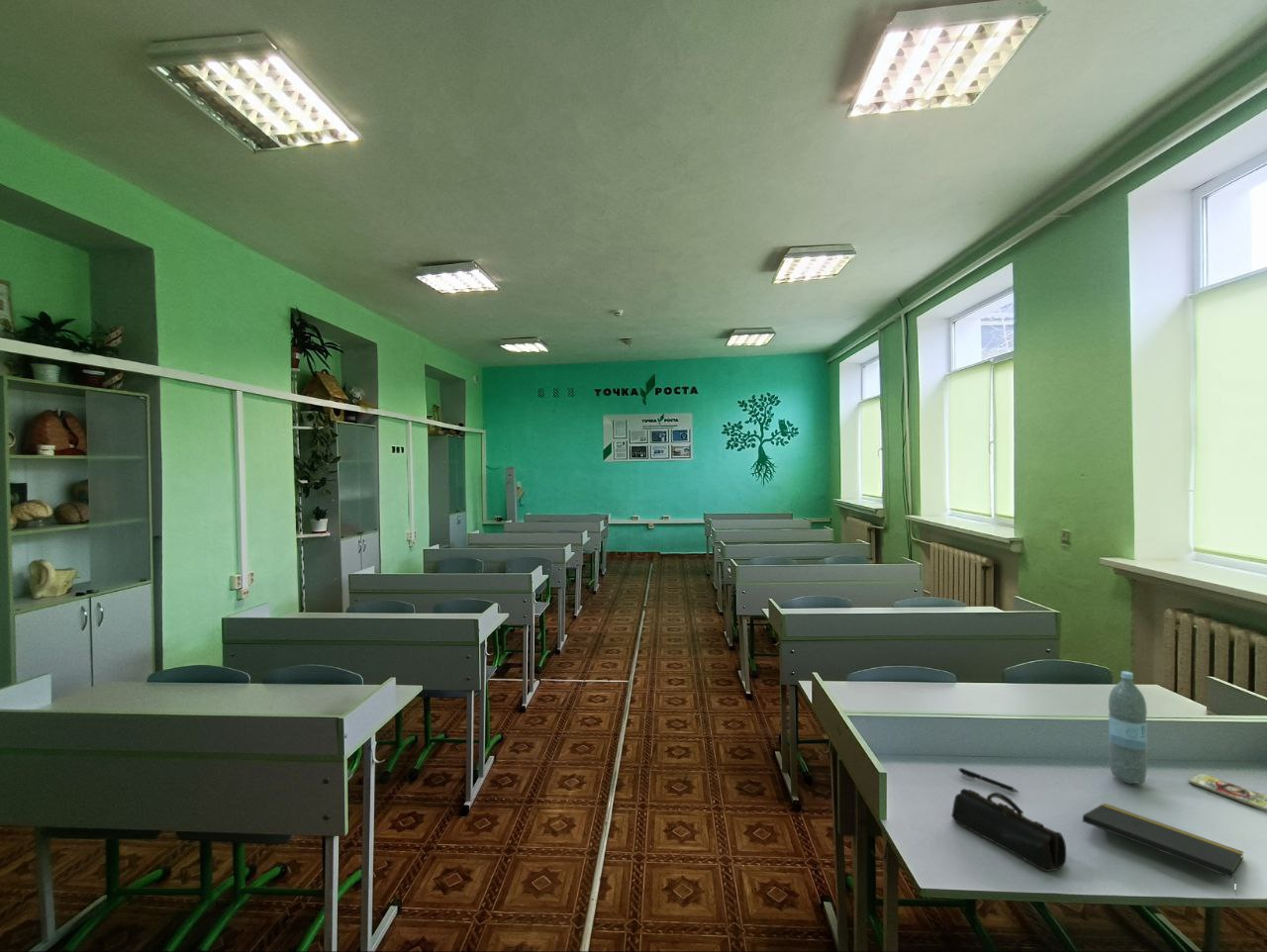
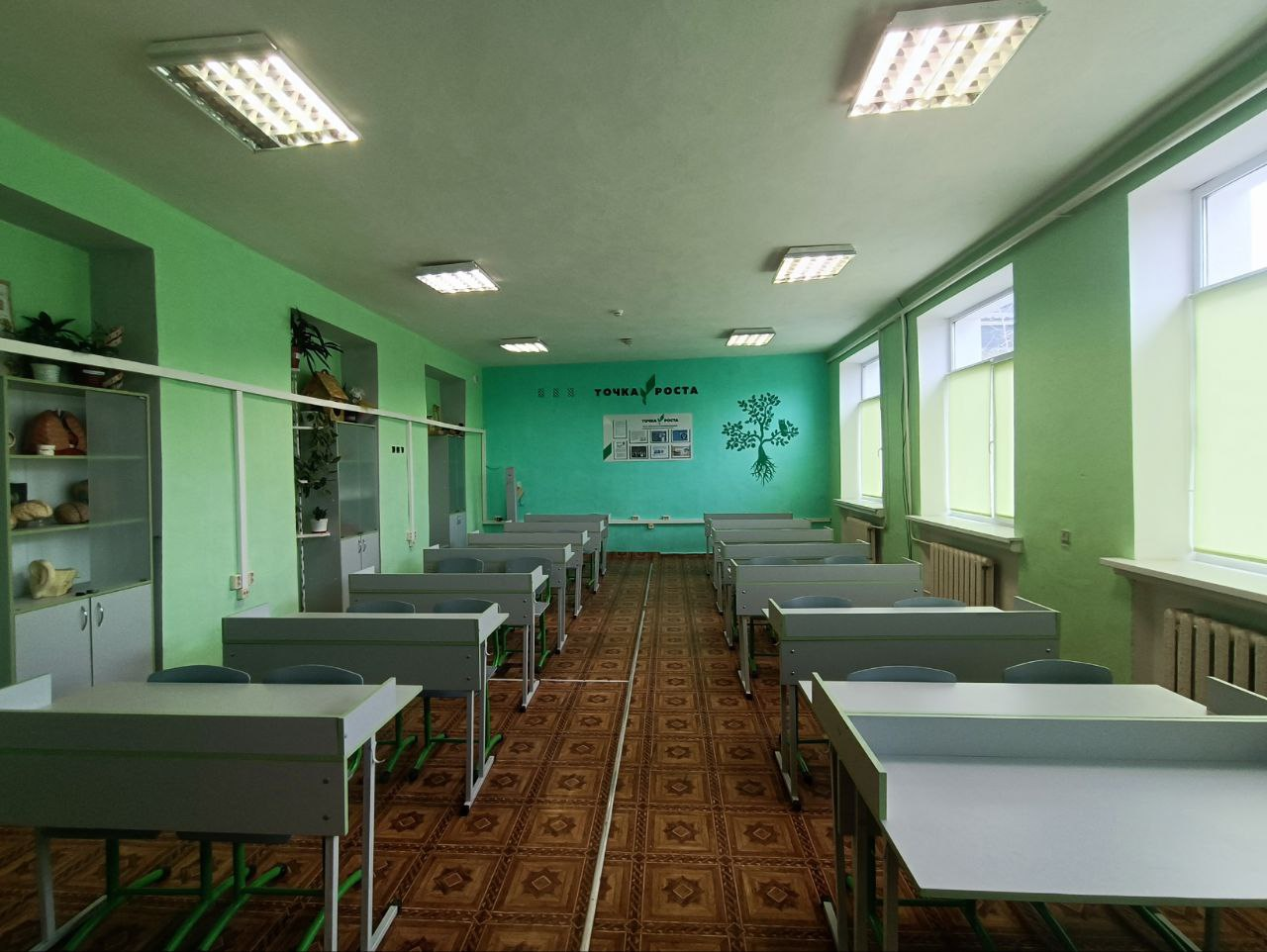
- pencil case [950,788,1067,873]
- smartphone [1187,773,1267,812]
- notepad [1082,803,1244,898]
- water bottle [1108,670,1148,785]
- pen [957,767,1020,793]
